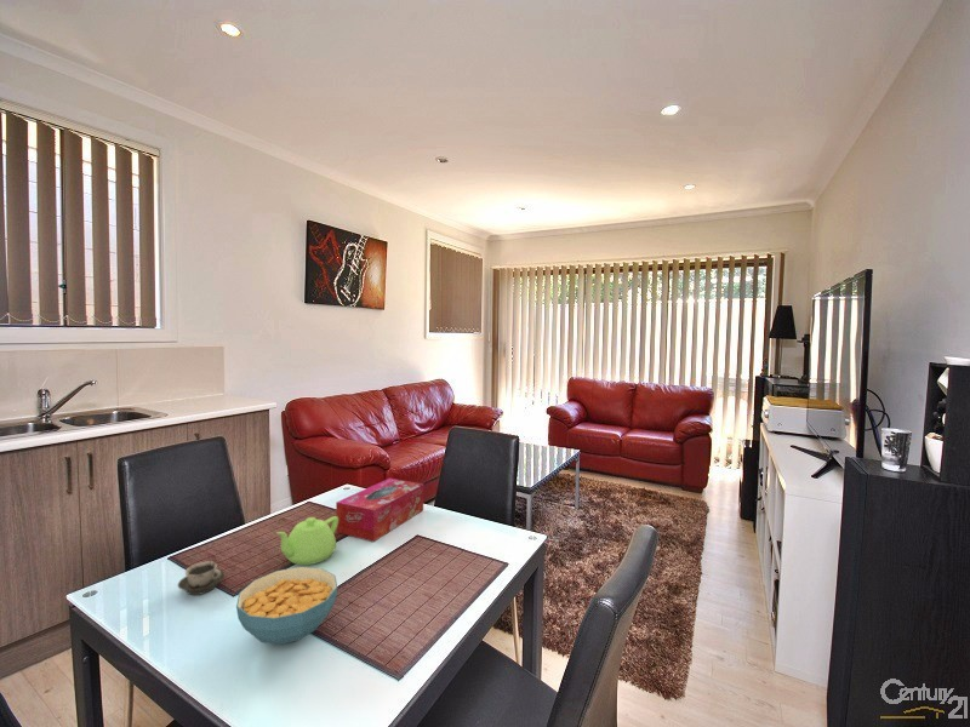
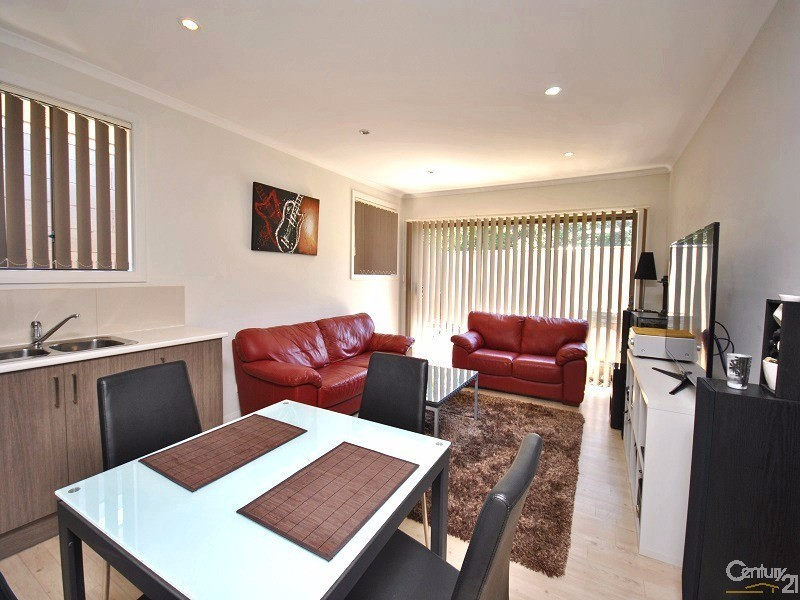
- tissue box [335,477,424,543]
- teapot [275,515,338,567]
- cup [177,561,226,596]
- cereal bowl [235,566,338,646]
